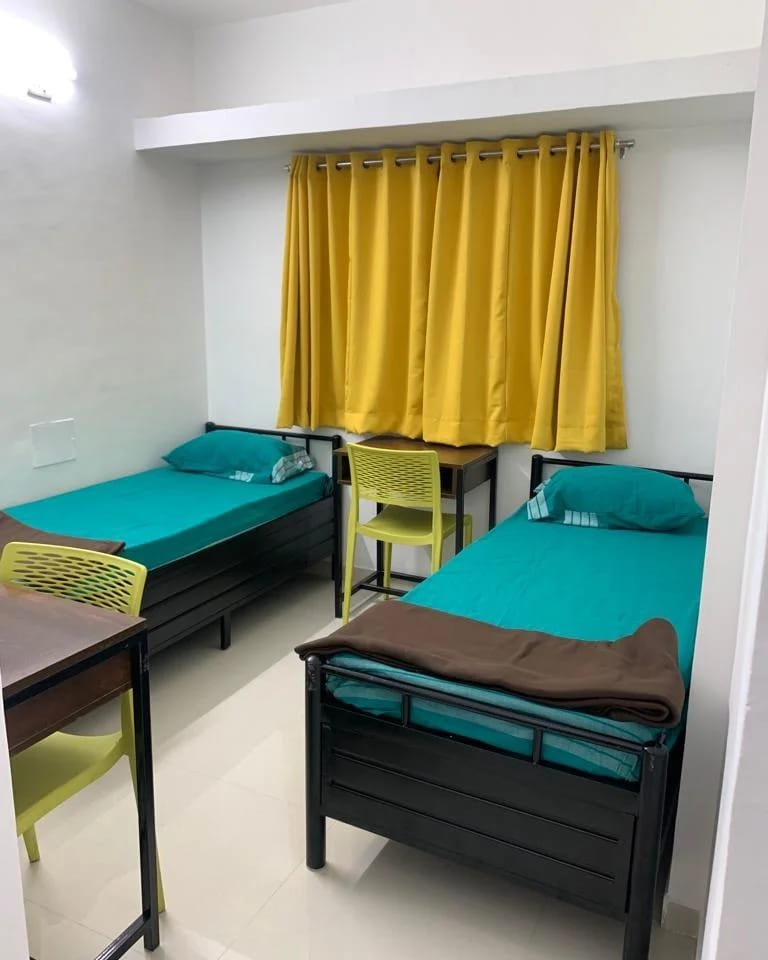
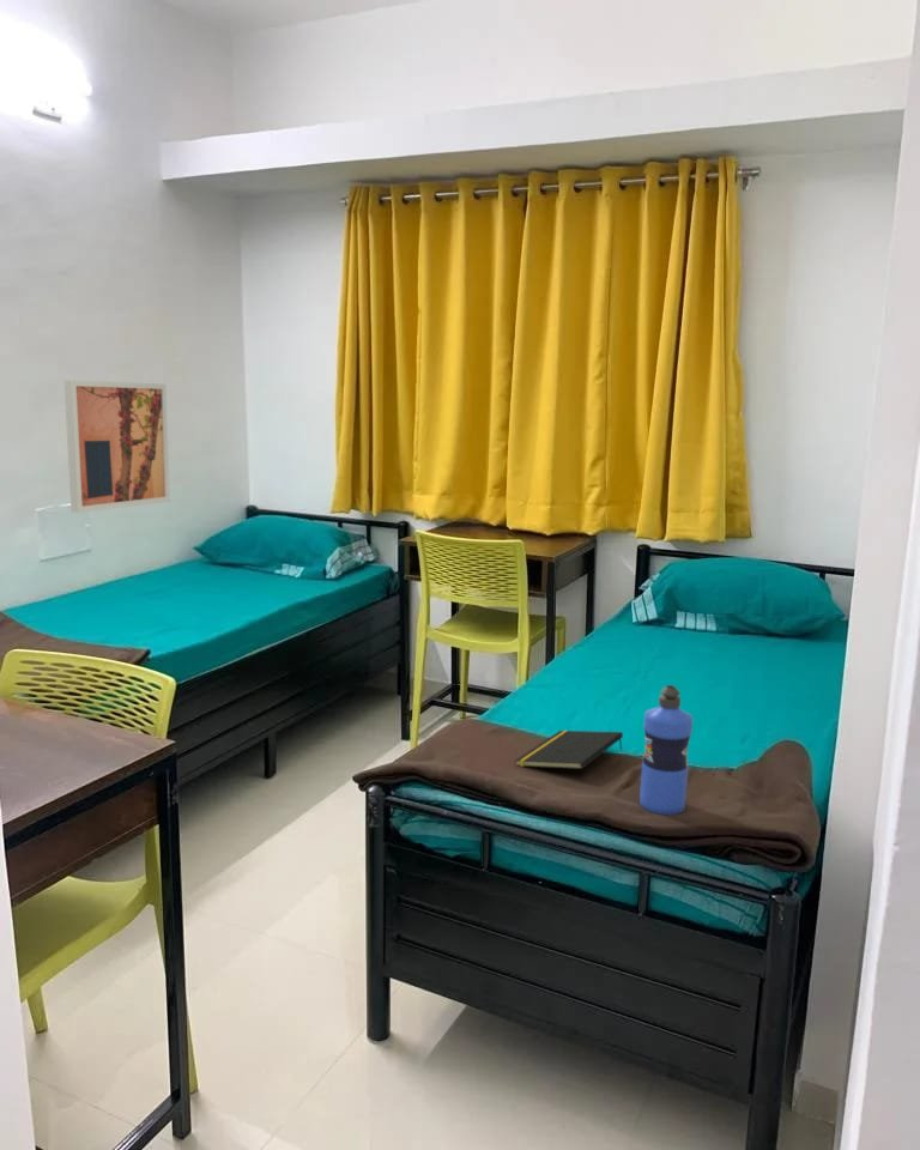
+ water bottle [638,684,694,816]
+ wall art [63,379,171,514]
+ notepad [514,730,624,770]
